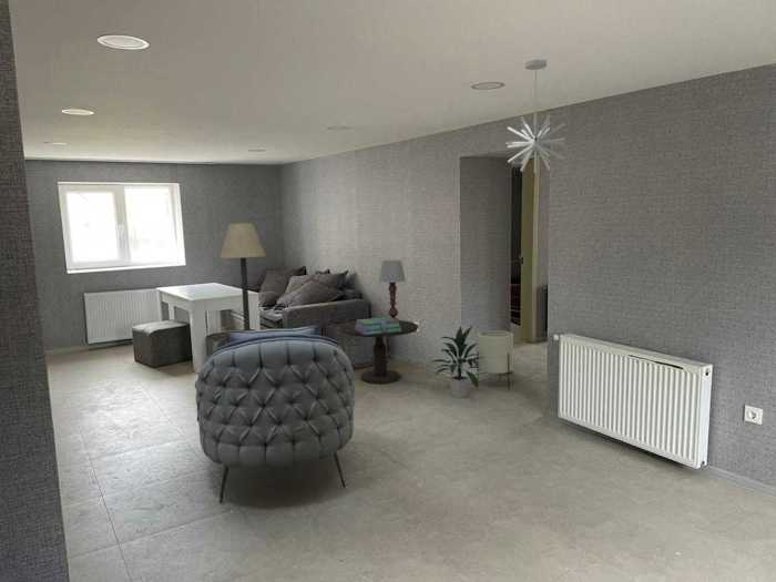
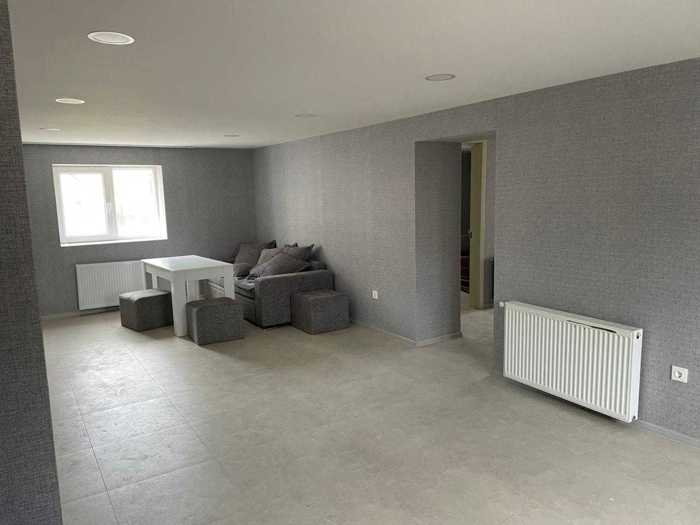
- armchair [194,325,356,504]
- planter [476,329,514,391]
- side table [338,319,419,385]
- pendant light [506,59,568,174]
- stack of books [355,316,402,335]
- floor lamp [219,222,267,331]
- indoor plant [430,325,482,399]
- table lamp [378,259,407,323]
